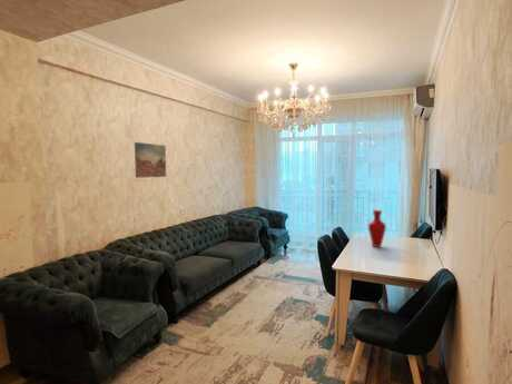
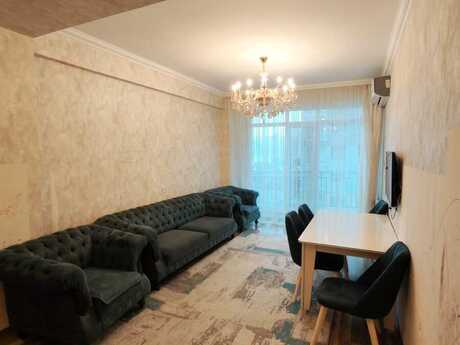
- vase [367,208,387,248]
- wall art [134,141,167,179]
